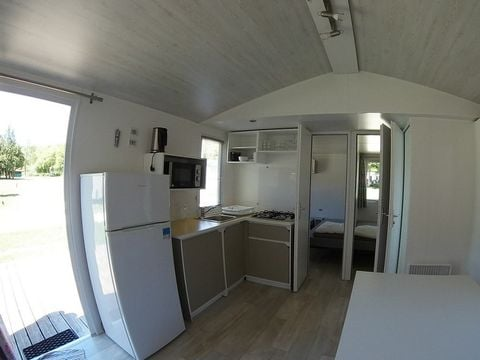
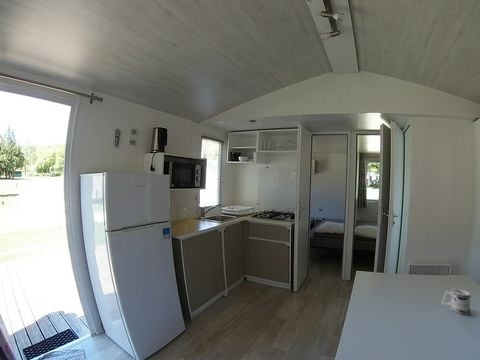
+ mug [440,288,471,316]
